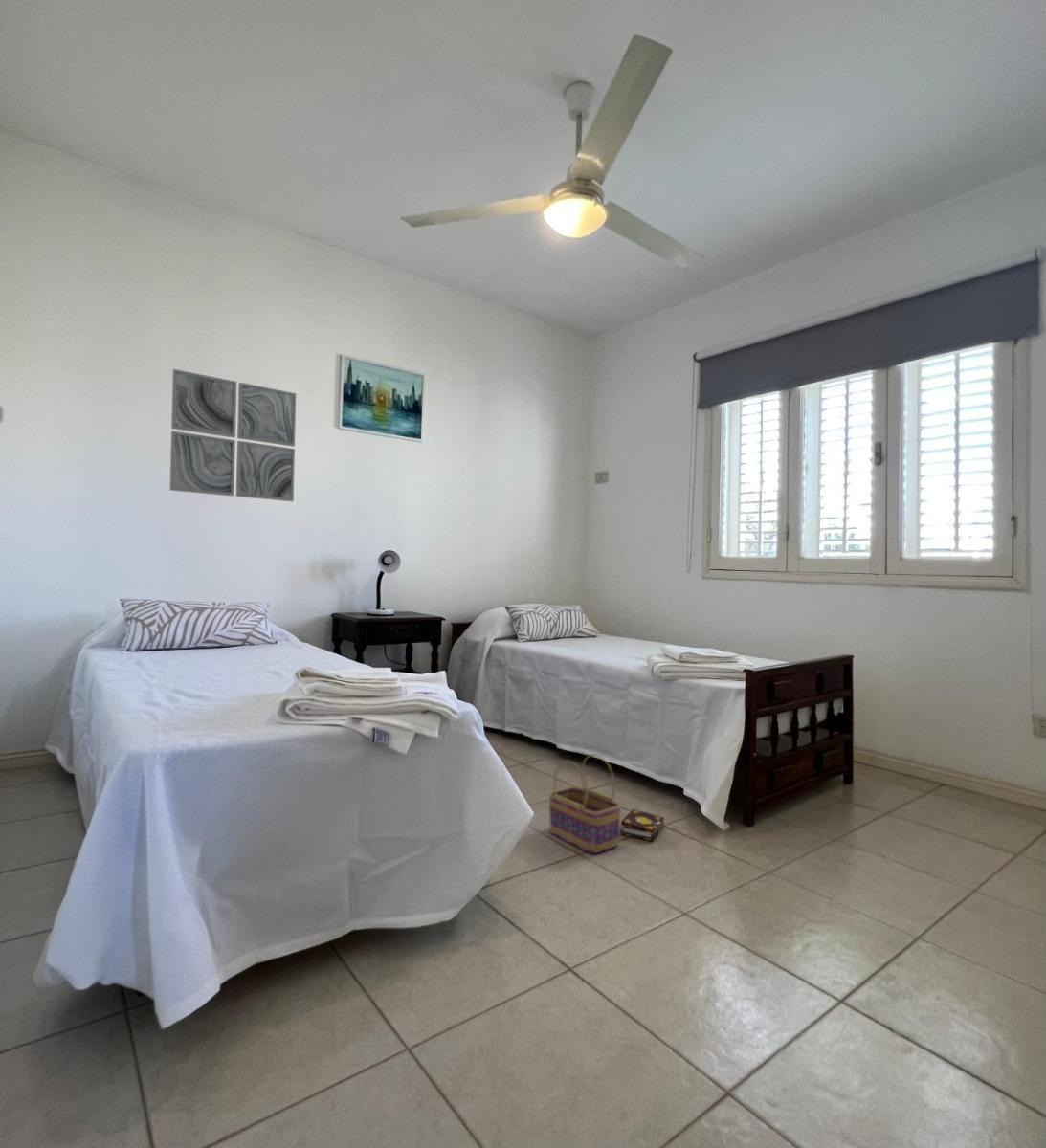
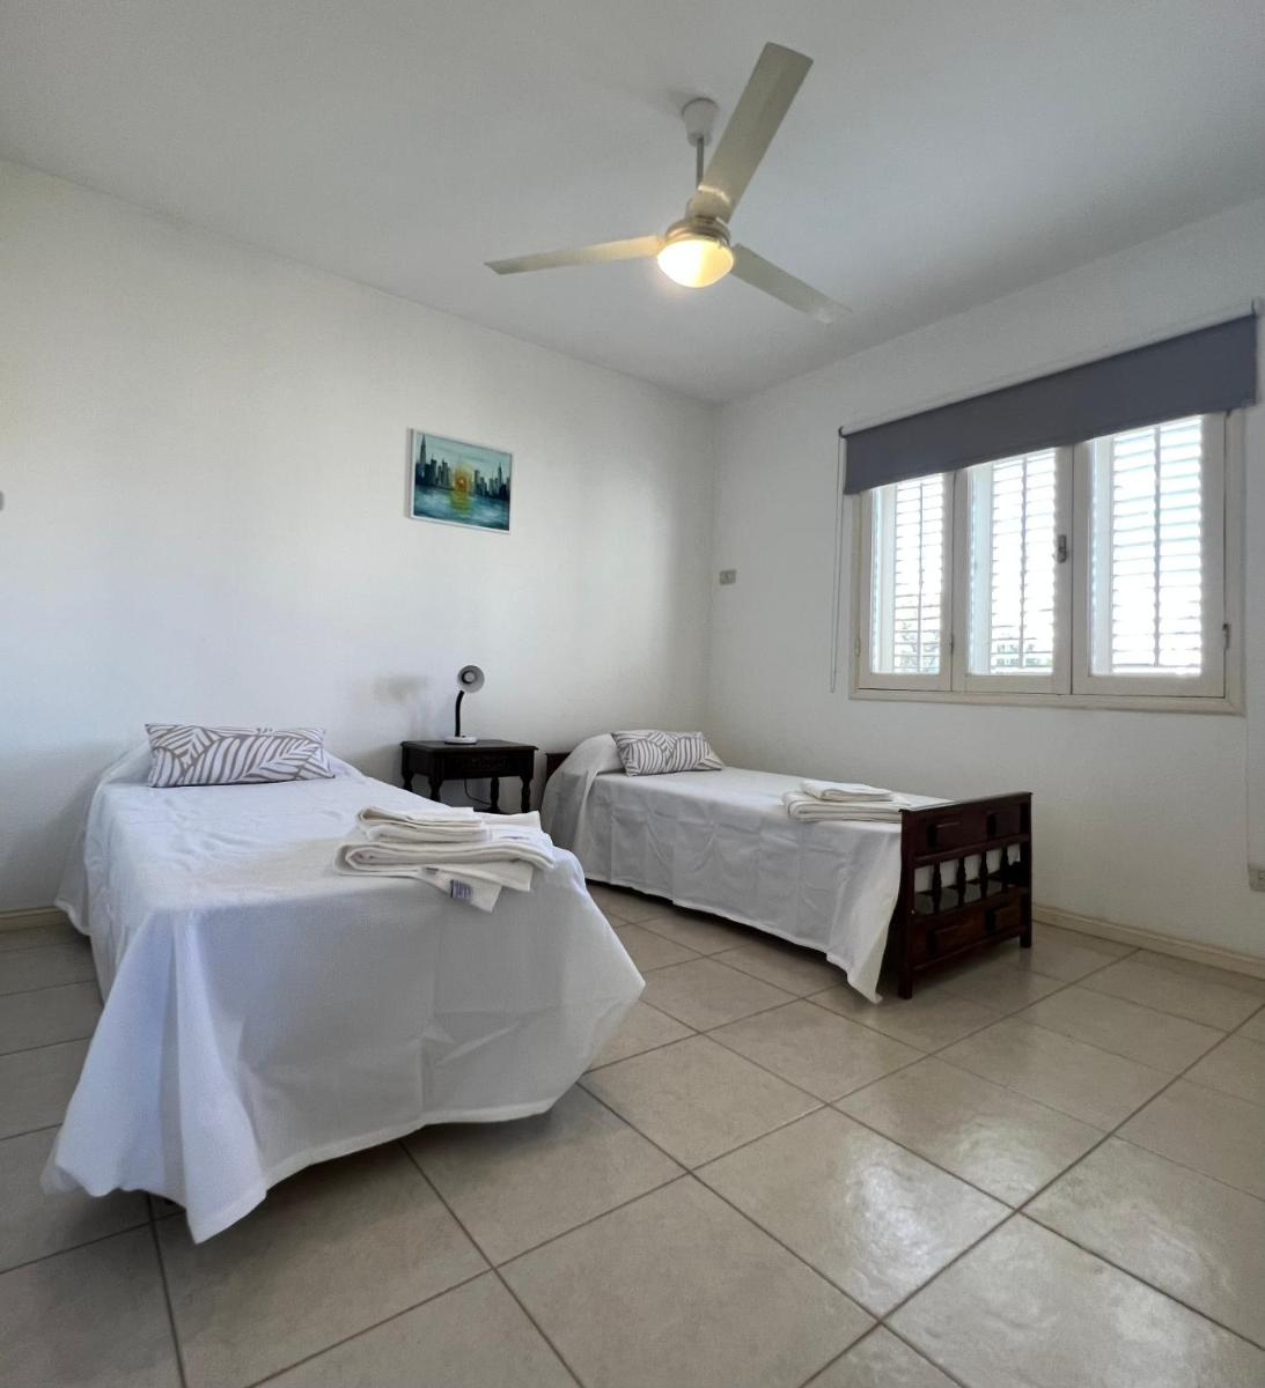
- basket [548,754,622,854]
- book [619,808,665,842]
- wall art [168,368,297,502]
